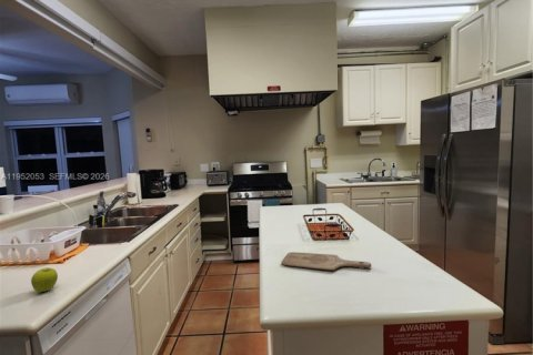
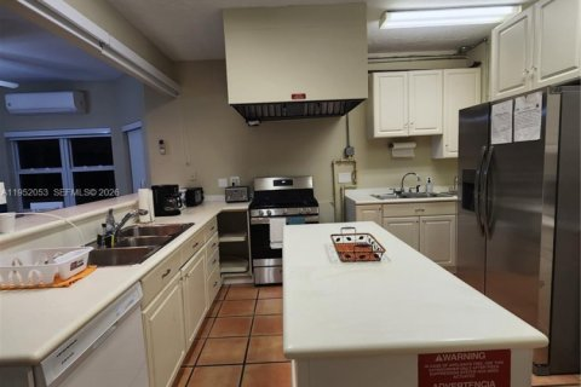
- fruit [30,266,59,293]
- cutting board [280,251,372,271]
